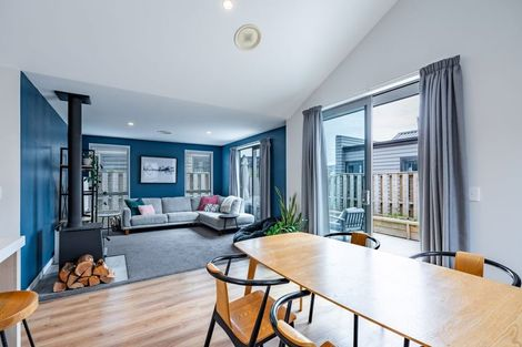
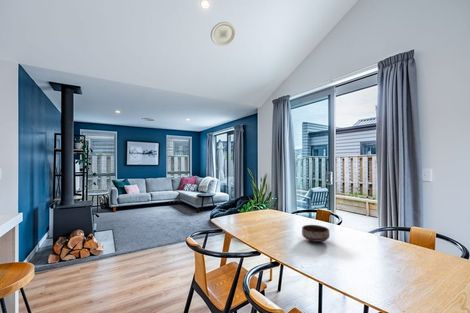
+ bowl [301,224,331,243]
